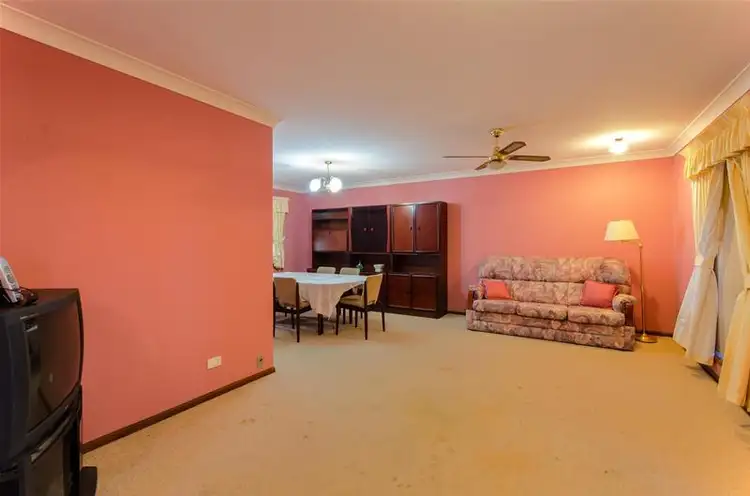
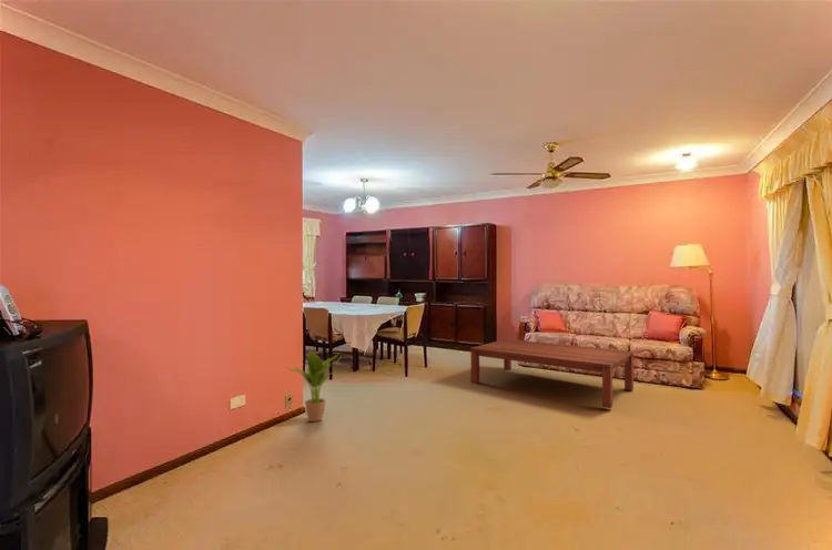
+ potted plant [284,349,343,422]
+ coffee table [469,338,635,409]
